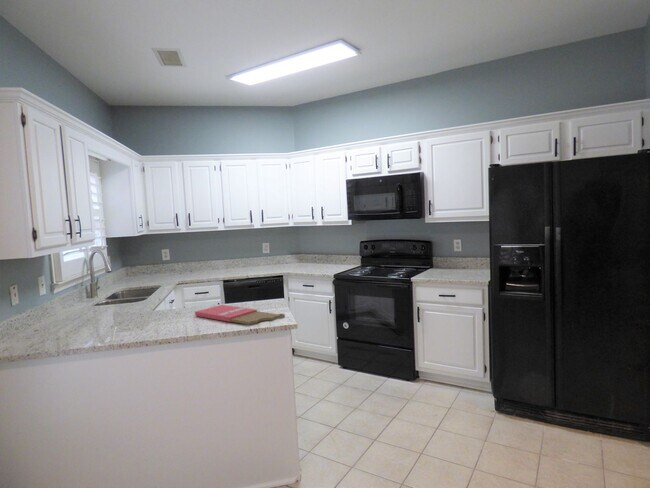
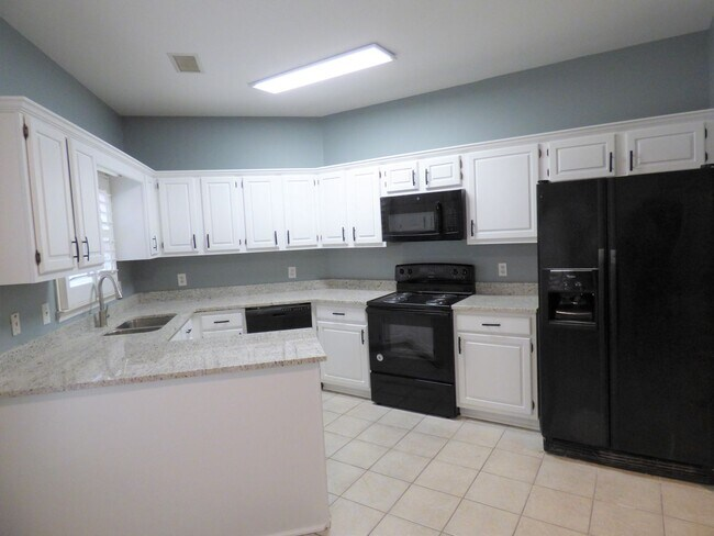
- cutting board [194,304,286,326]
